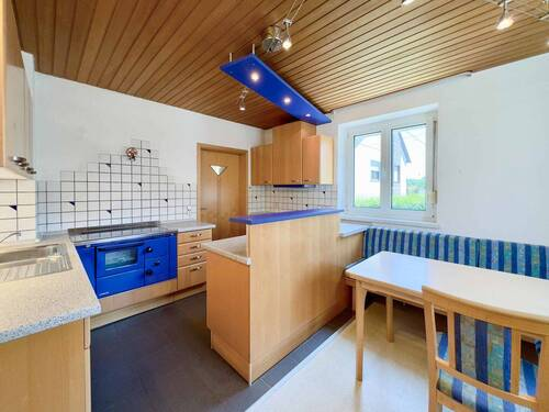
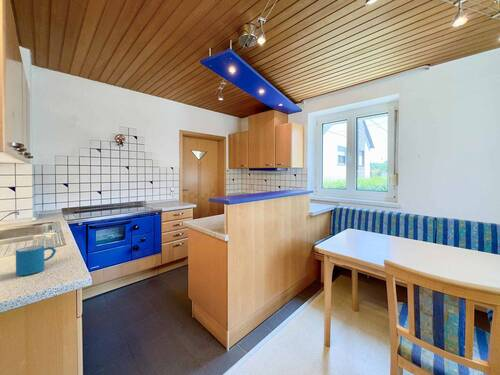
+ mug [15,245,57,277]
